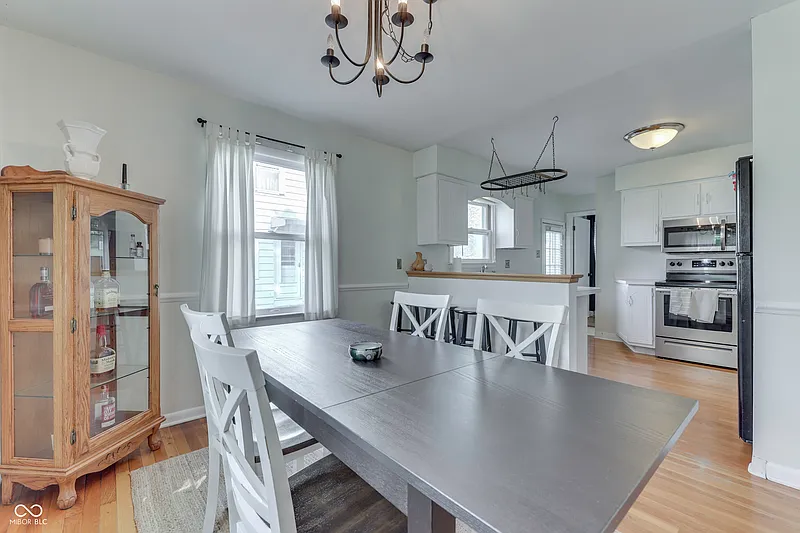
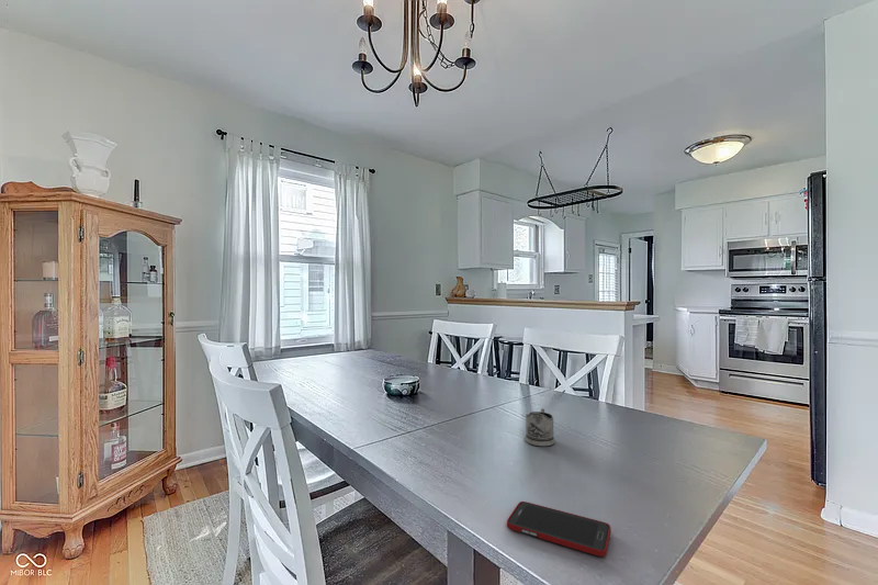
+ tea glass holder [524,407,556,447]
+ cell phone [506,500,612,558]
